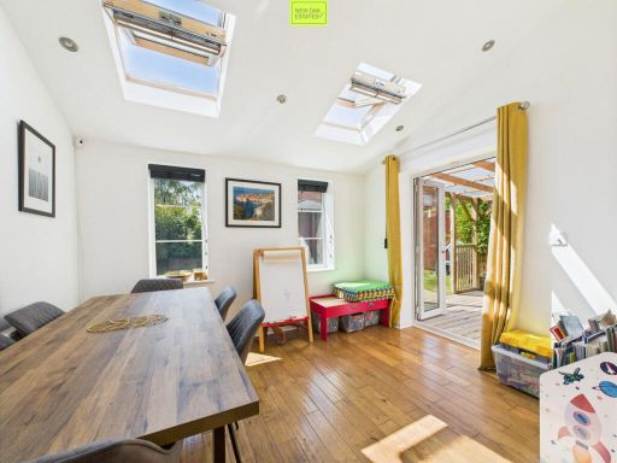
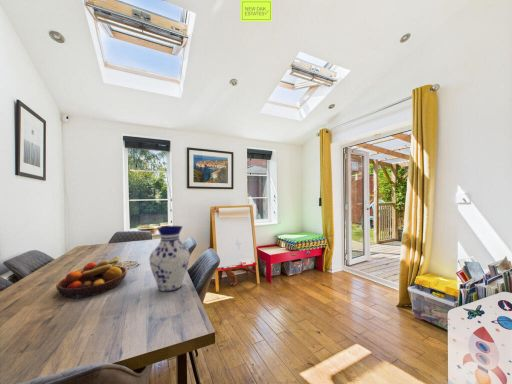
+ fruit bowl [55,255,128,300]
+ vase [148,225,191,293]
